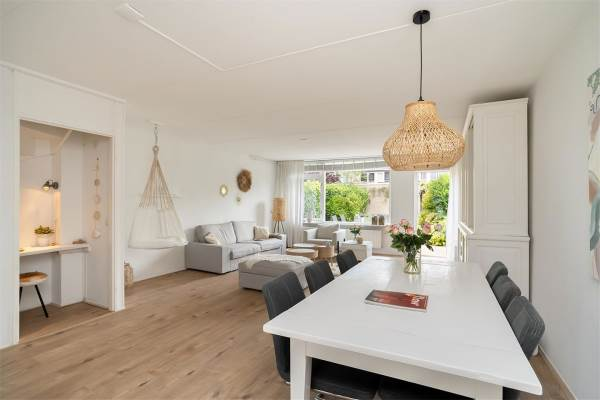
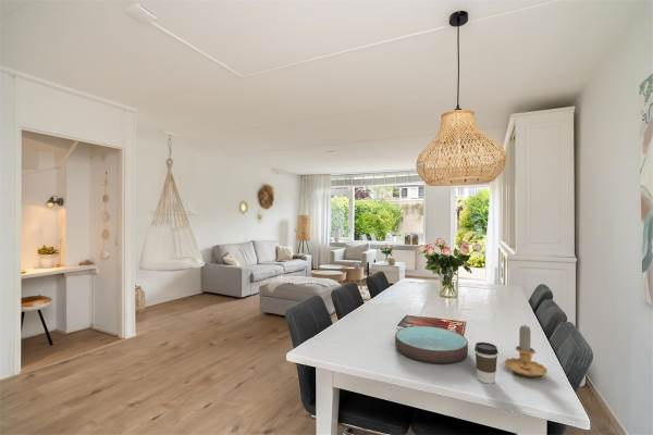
+ bowl [394,325,469,365]
+ coffee cup [473,341,498,385]
+ candle [503,323,549,378]
